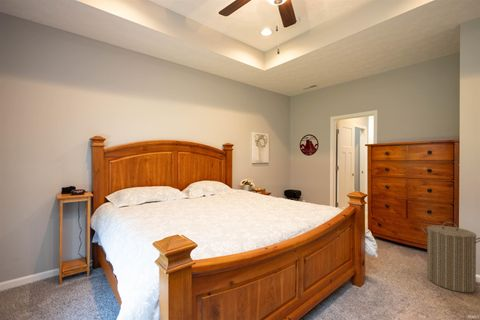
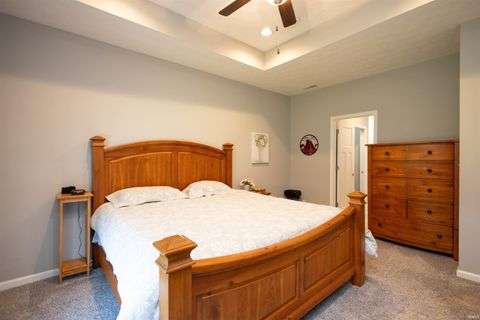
- laundry hamper [421,221,480,294]
